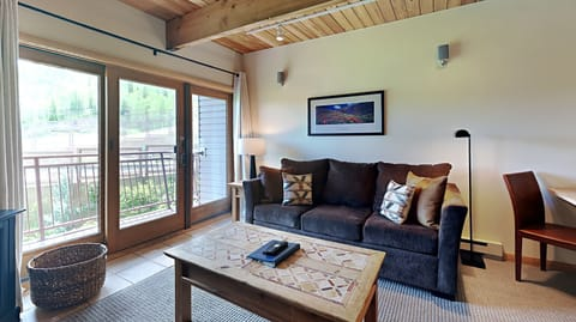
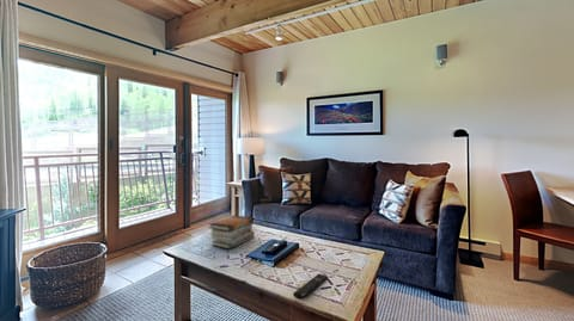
+ book stack [207,215,256,251]
+ remote control [292,272,329,301]
